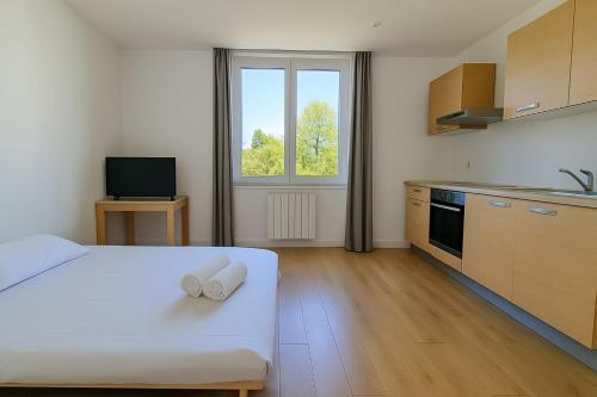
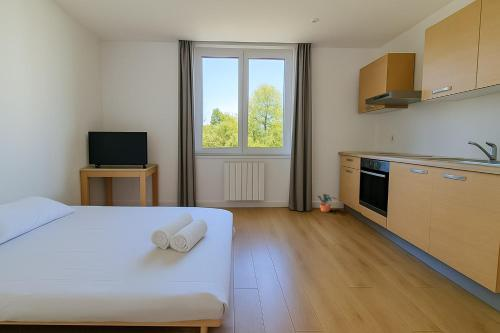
+ potted plant [314,193,338,213]
